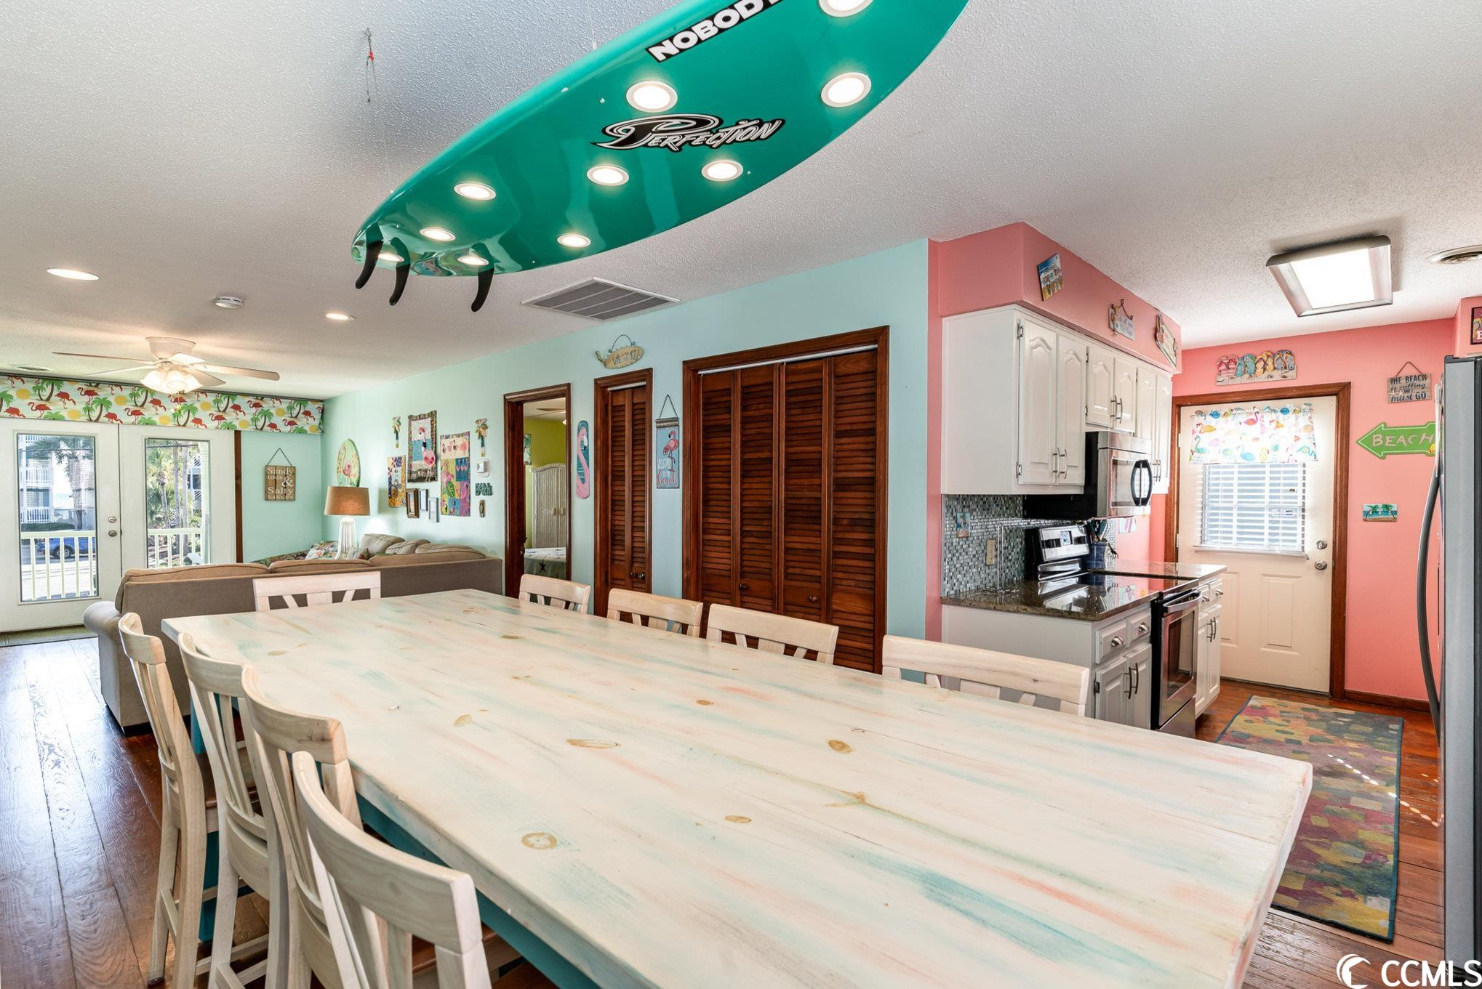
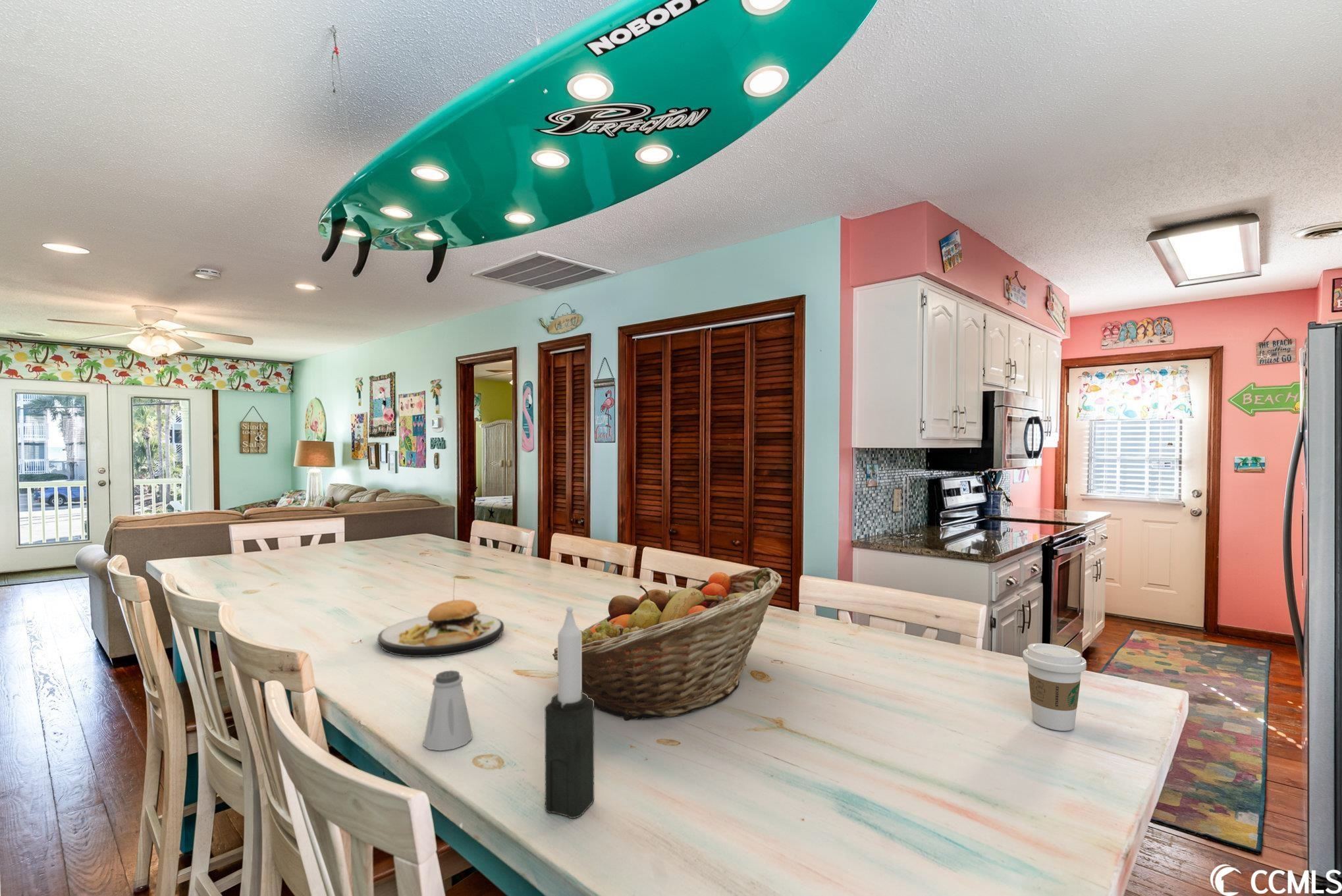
+ saltshaker [422,670,473,751]
+ coffee cup [1022,643,1087,731]
+ plate [377,578,504,658]
+ candle [544,606,595,819]
+ fruit basket [552,567,782,721]
